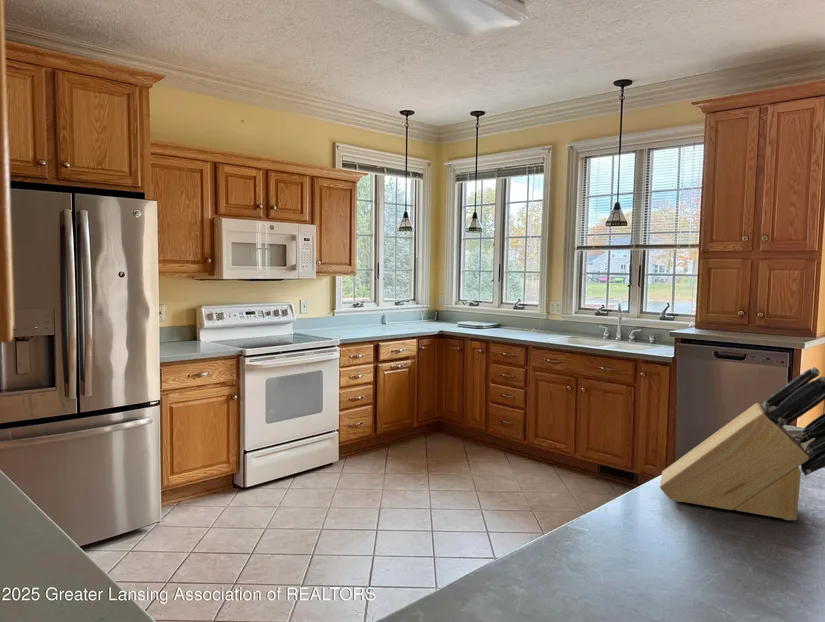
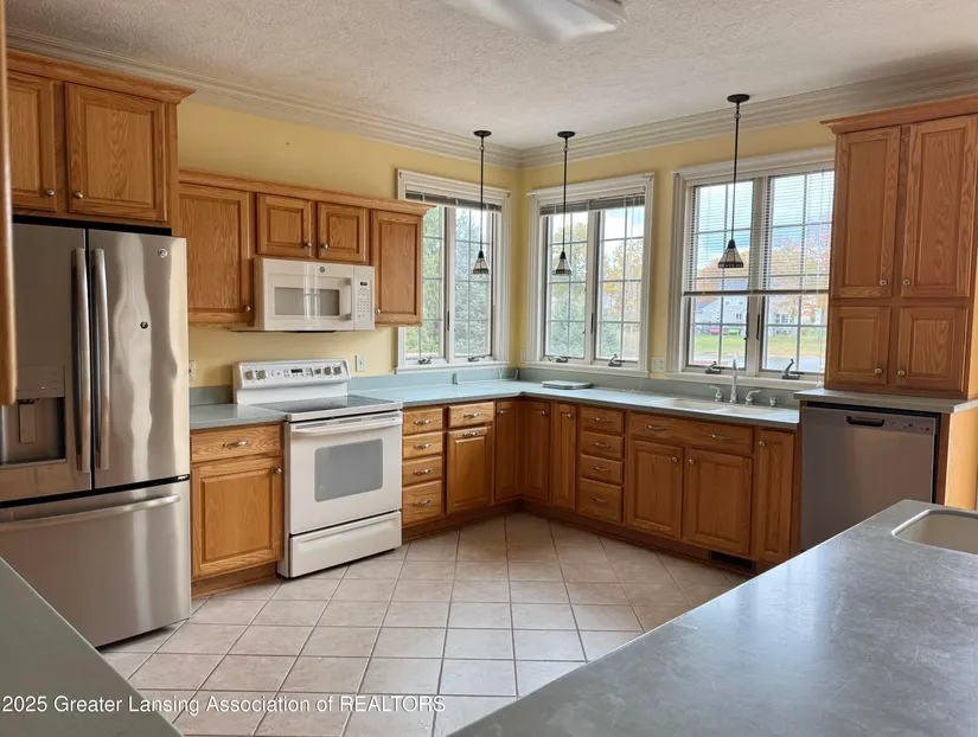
- knife block [659,366,825,521]
